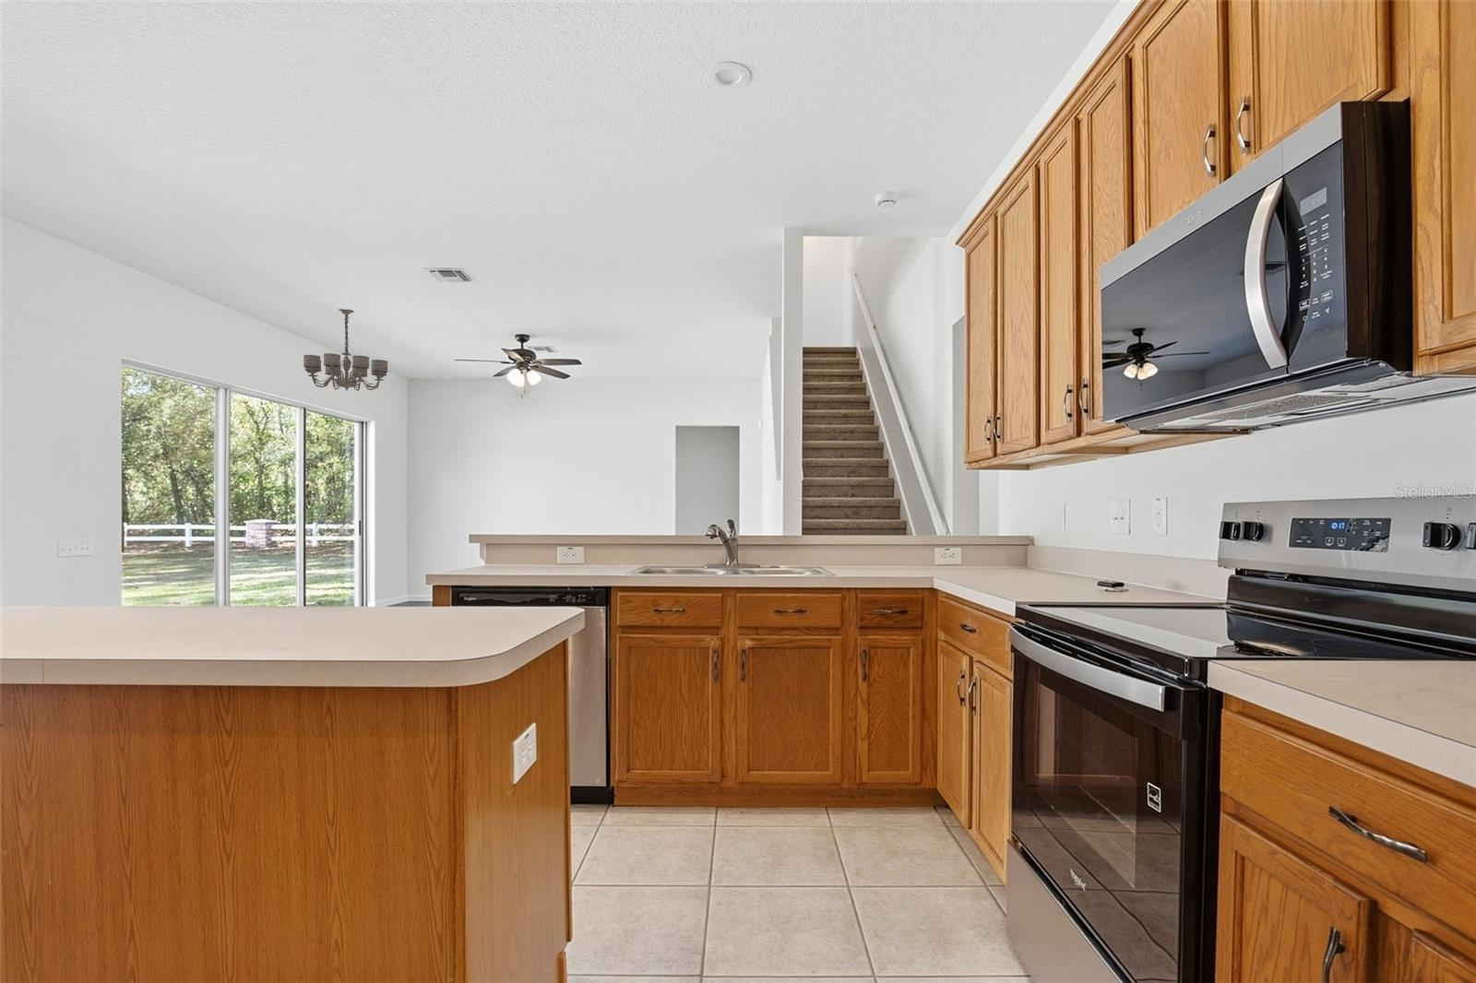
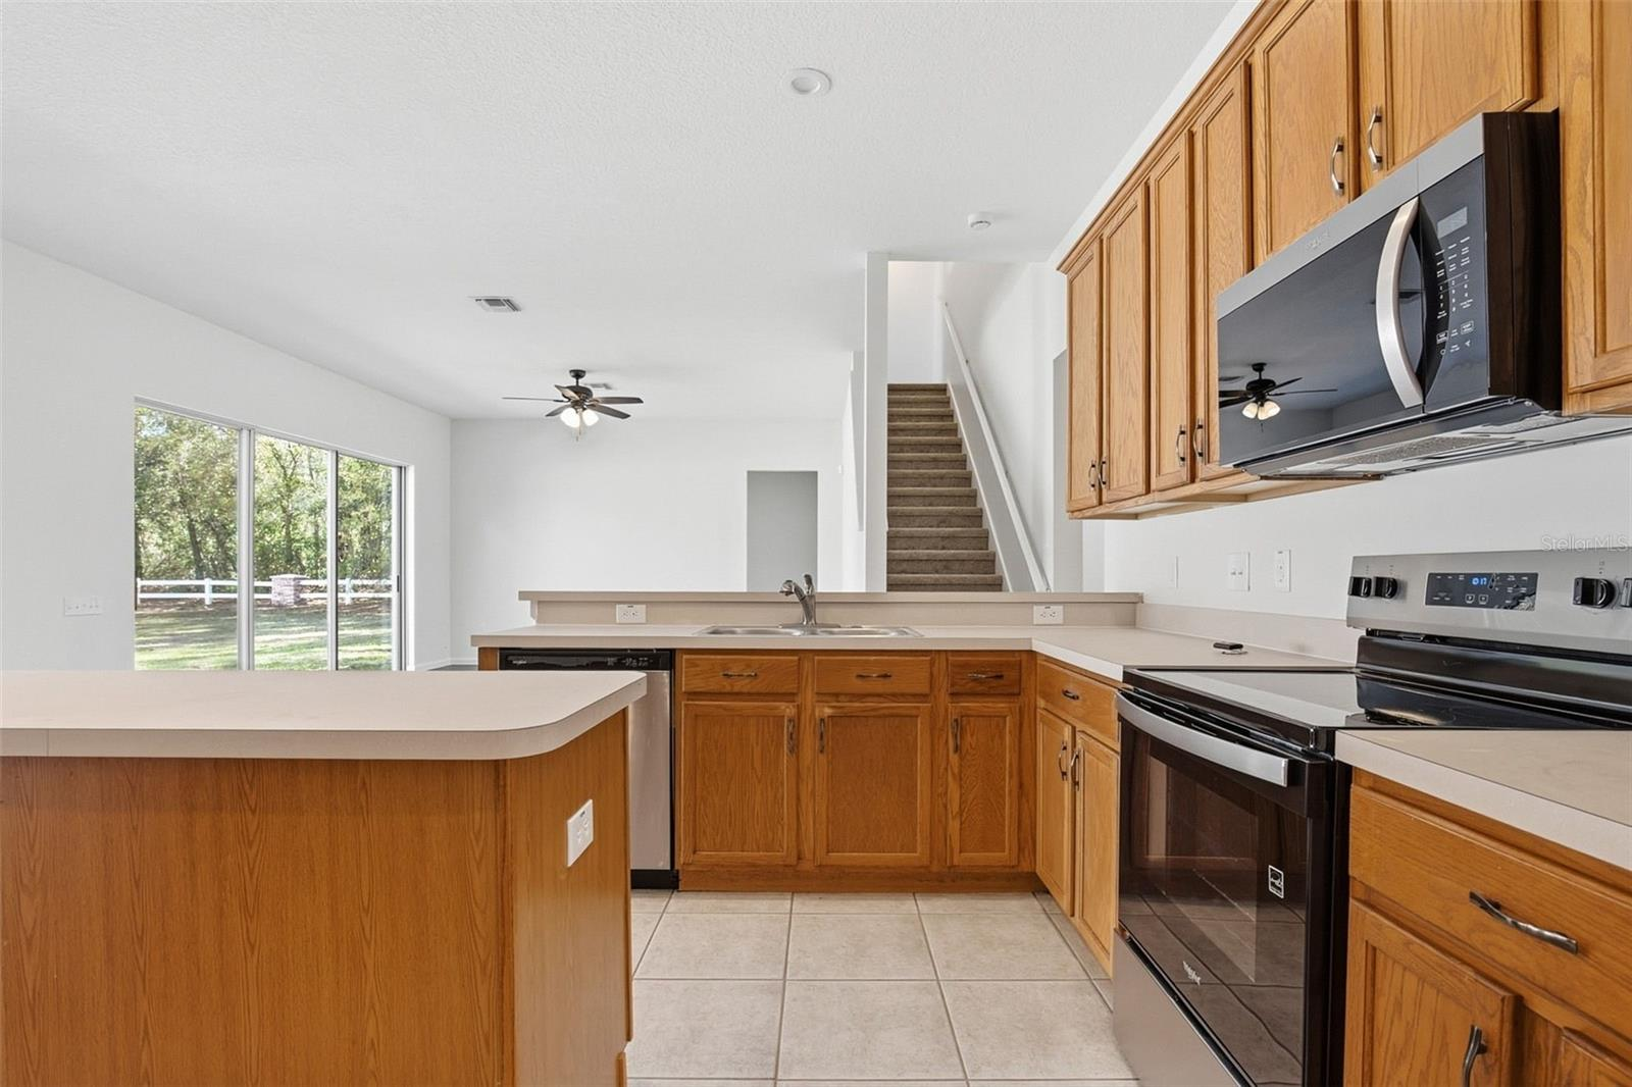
- chandelier [303,308,388,392]
